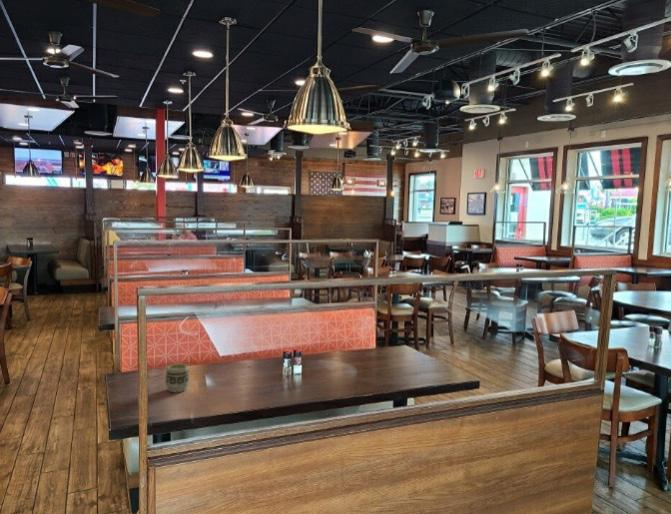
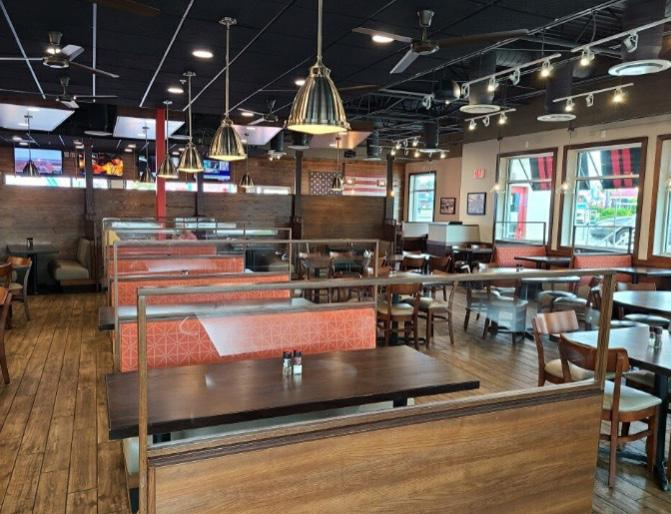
- cup [164,363,191,394]
